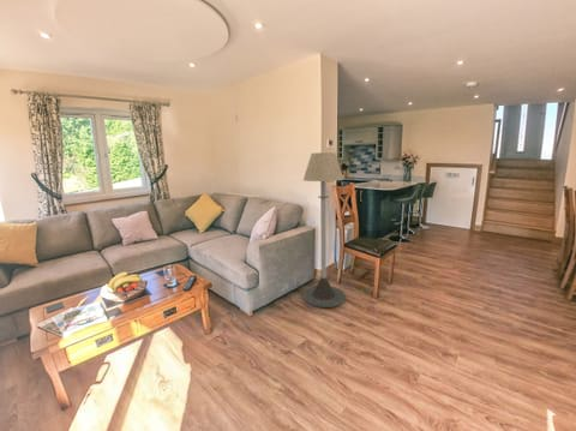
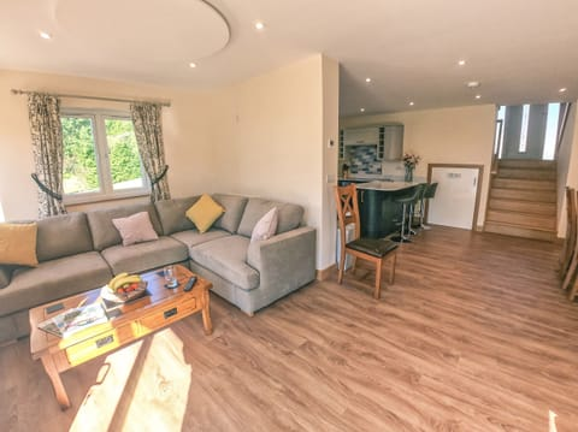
- floor lamp [301,151,347,309]
